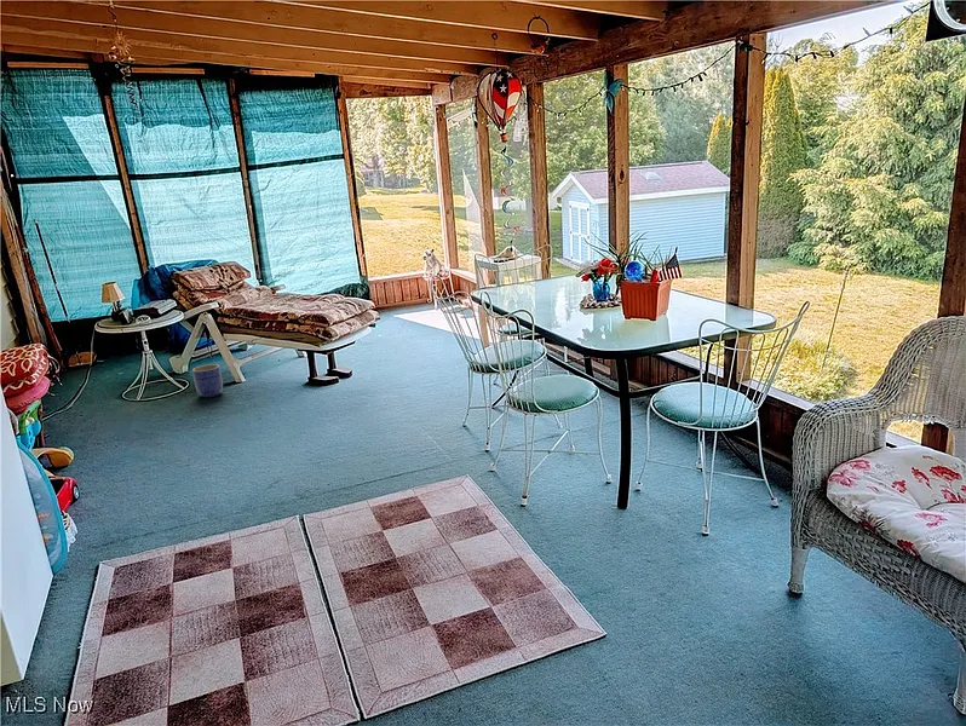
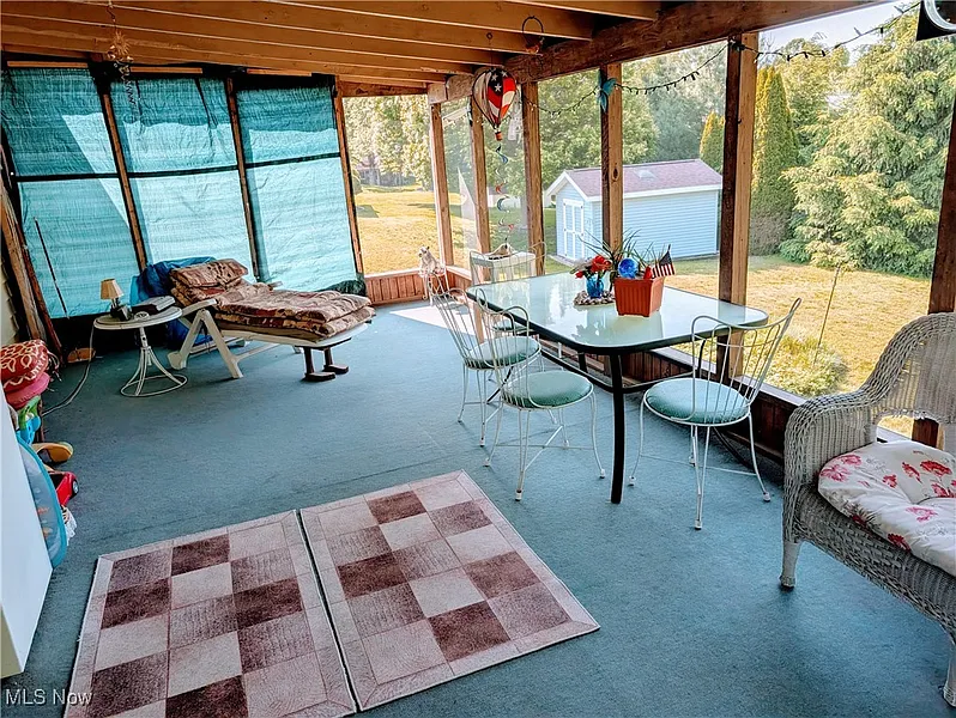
- planter [191,363,224,398]
